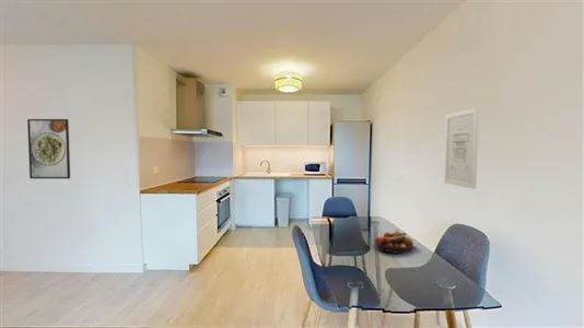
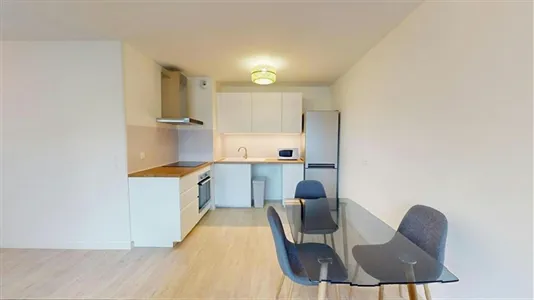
- wall art [443,107,479,190]
- fruit bowl [373,229,414,255]
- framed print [26,118,71,179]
